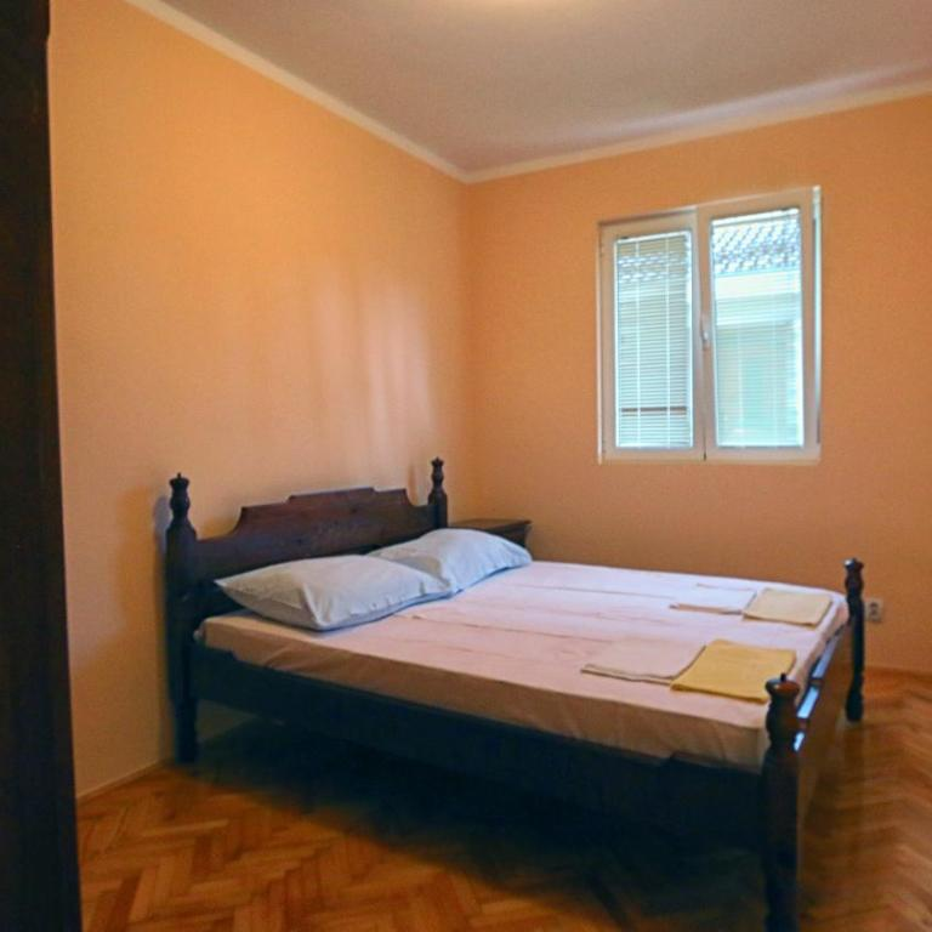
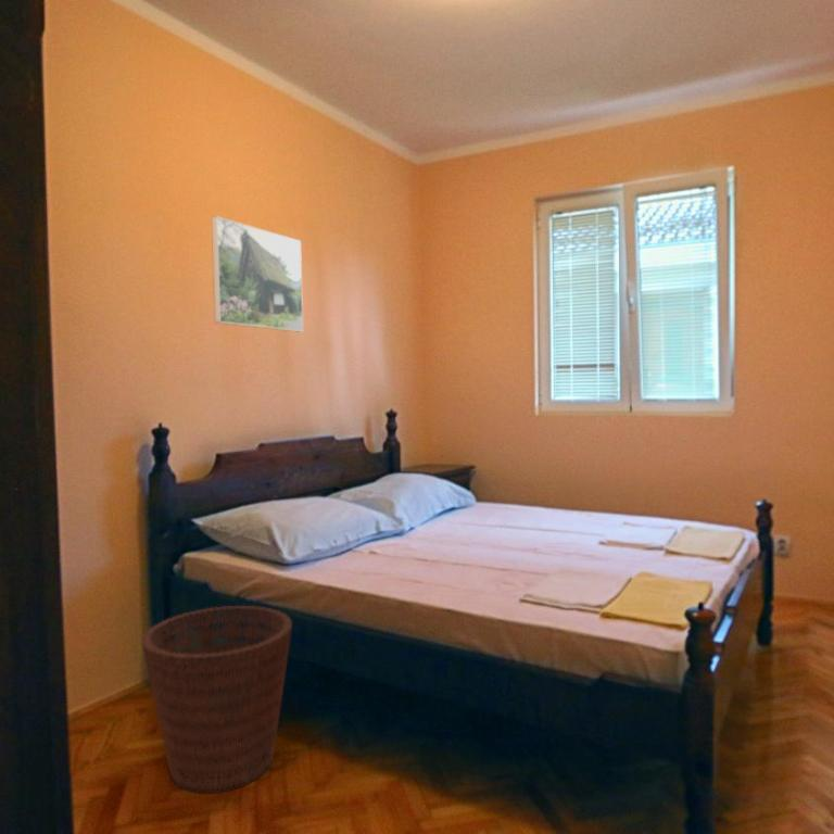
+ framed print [211,215,304,332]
+ basket [140,605,293,794]
